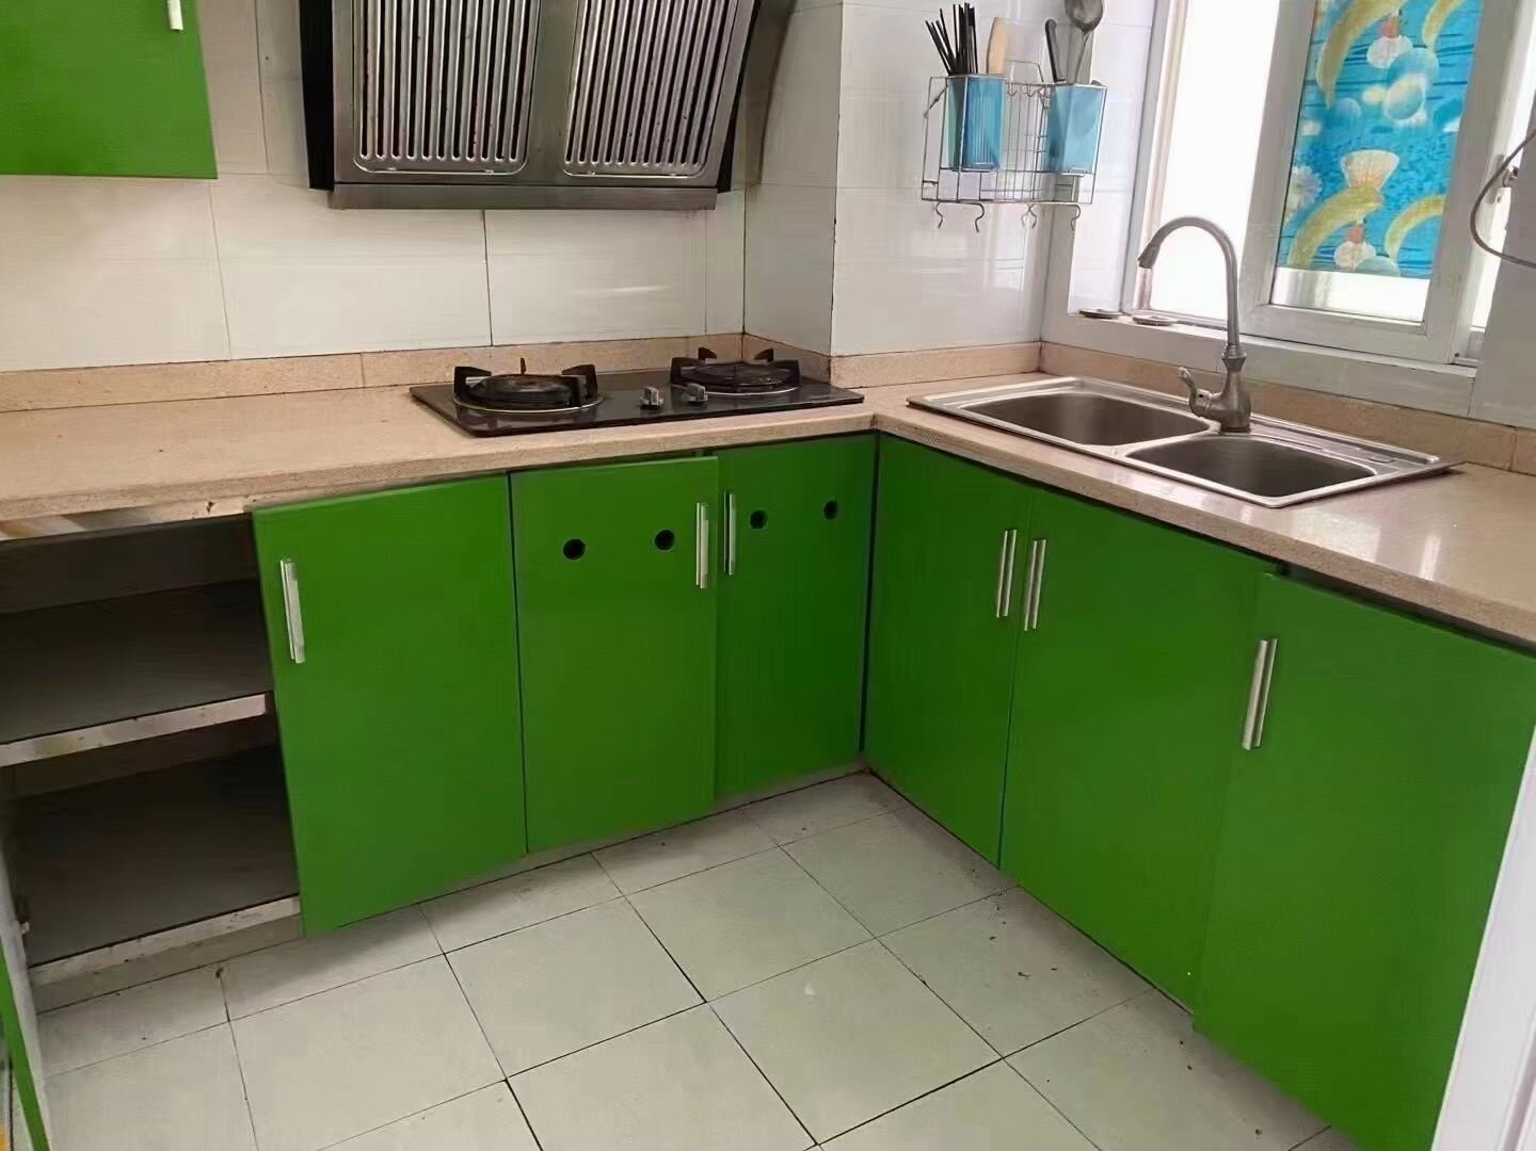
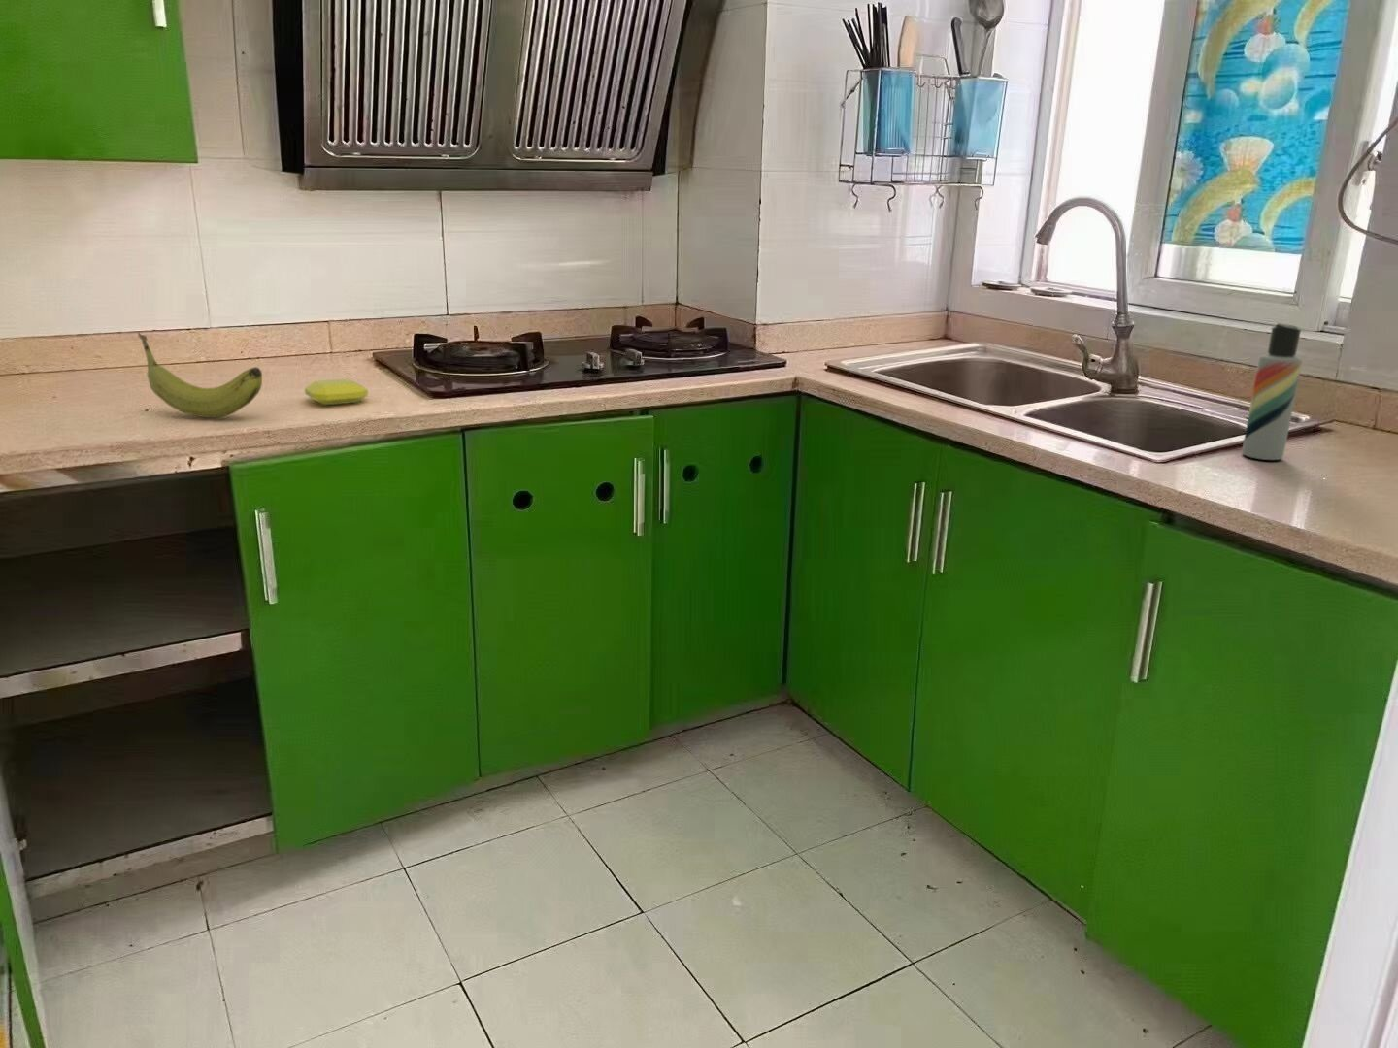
+ soap bar [304,378,369,405]
+ fruit [136,331,263,419]
+ lotion bottle [1242,323,1303,461]
